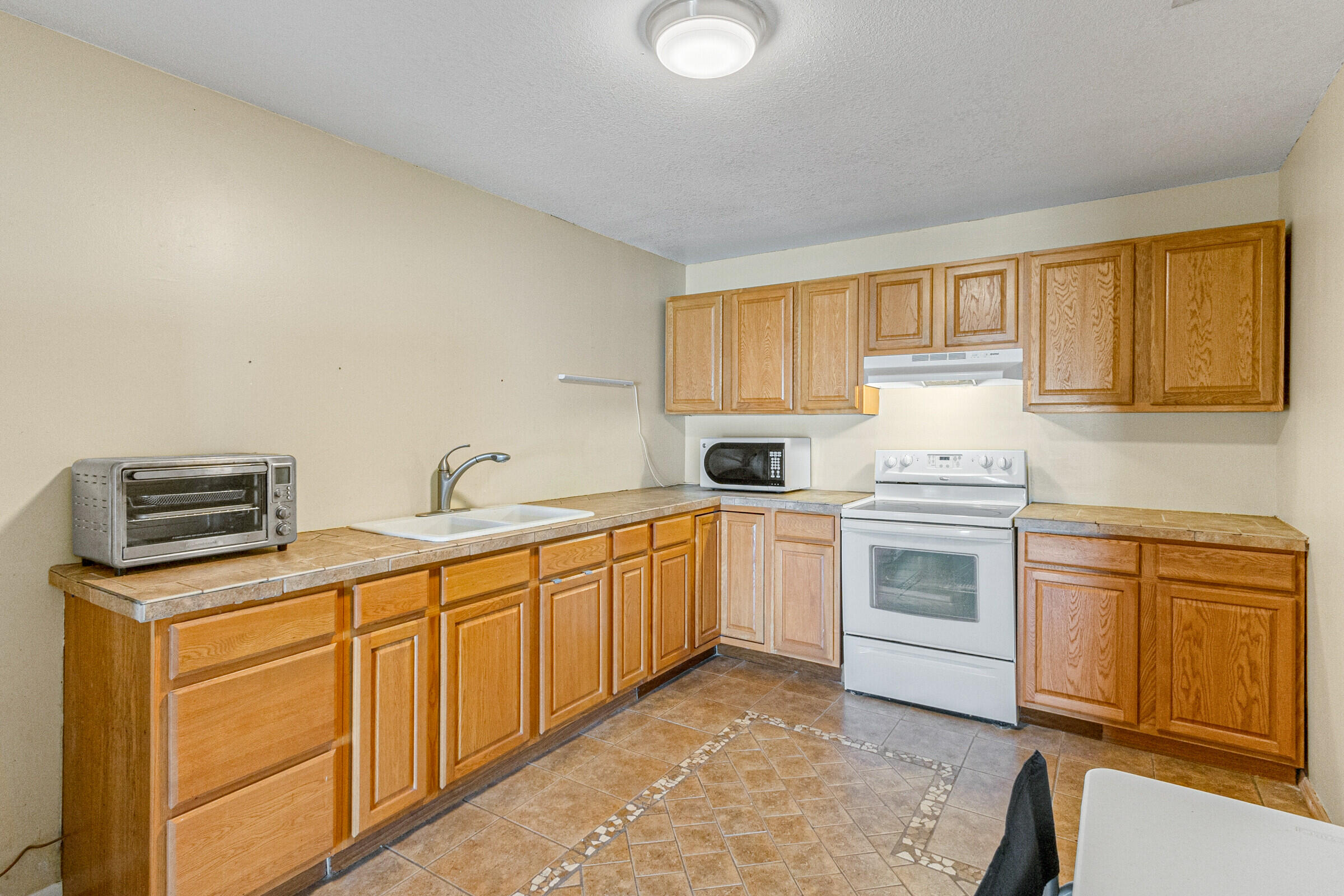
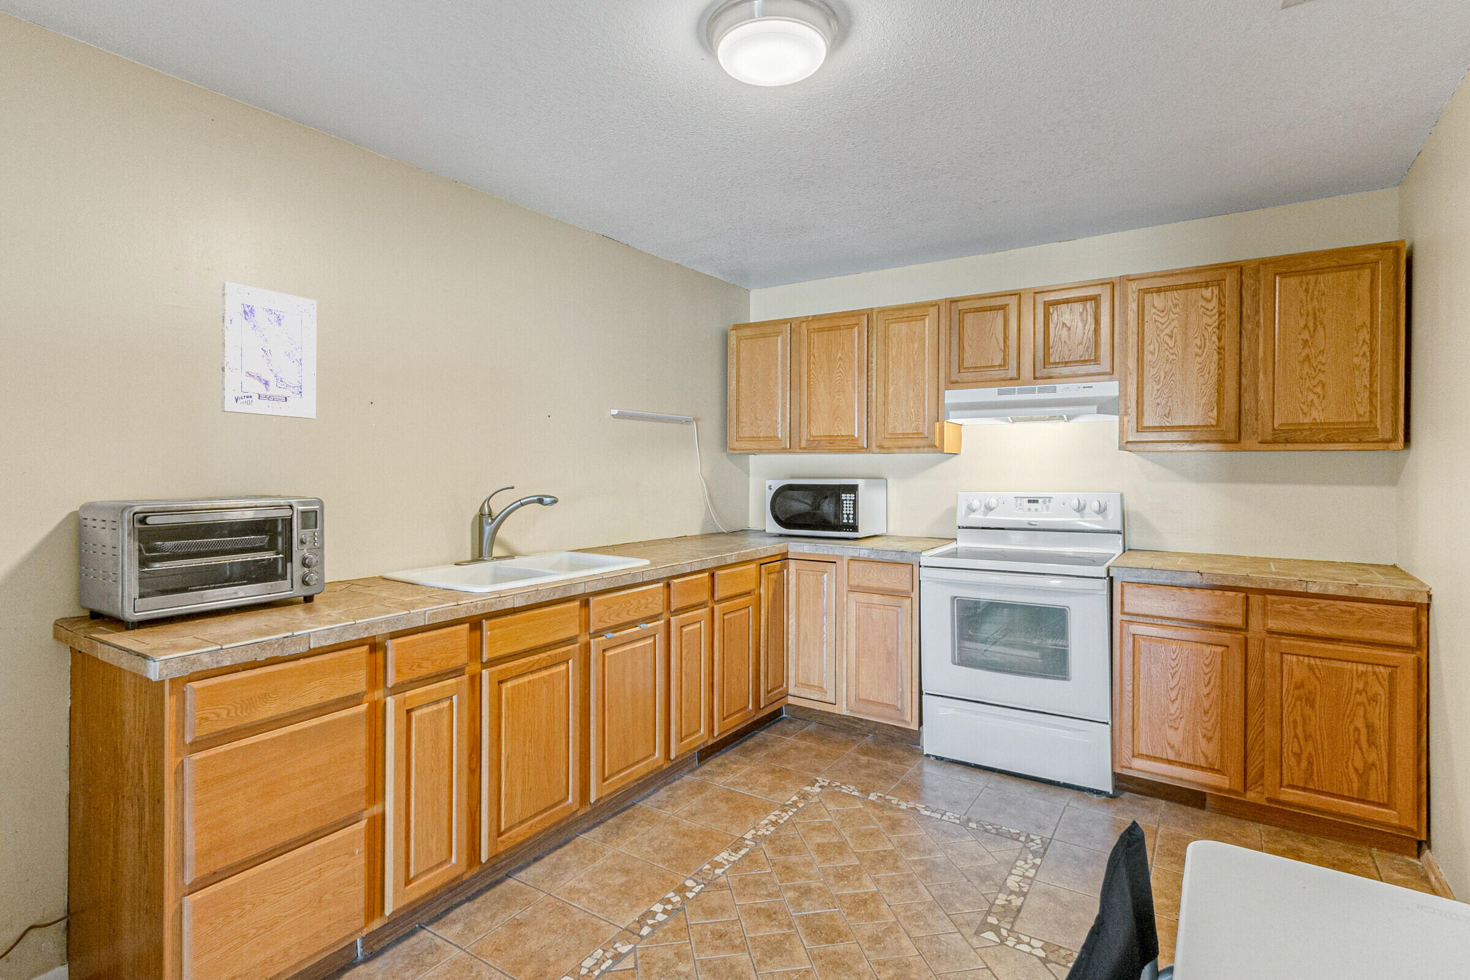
+ wall art [221,280,317,420]
